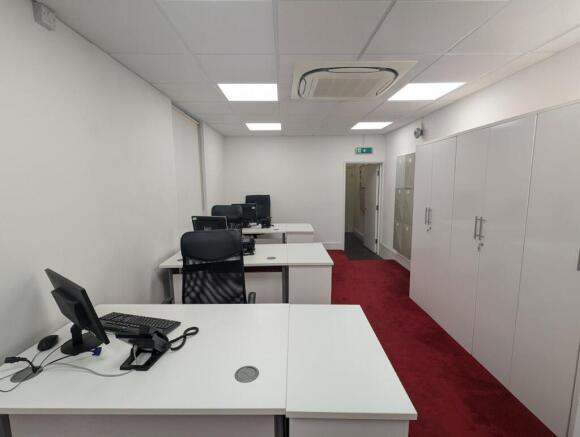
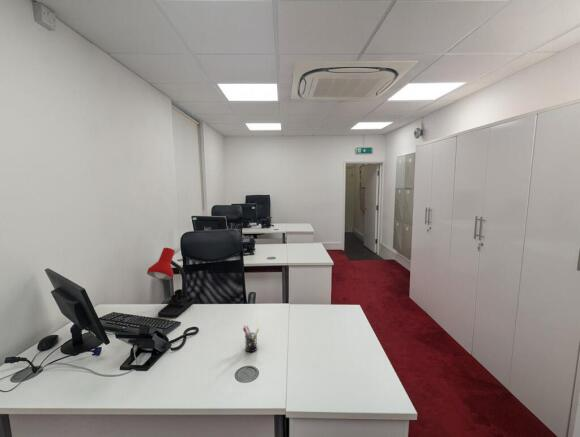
+ pen holder [242,325,260,353]
+ desk lamp [146,247,196,318]
